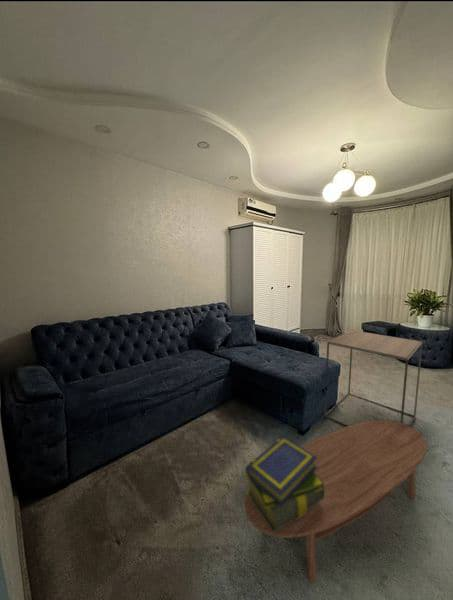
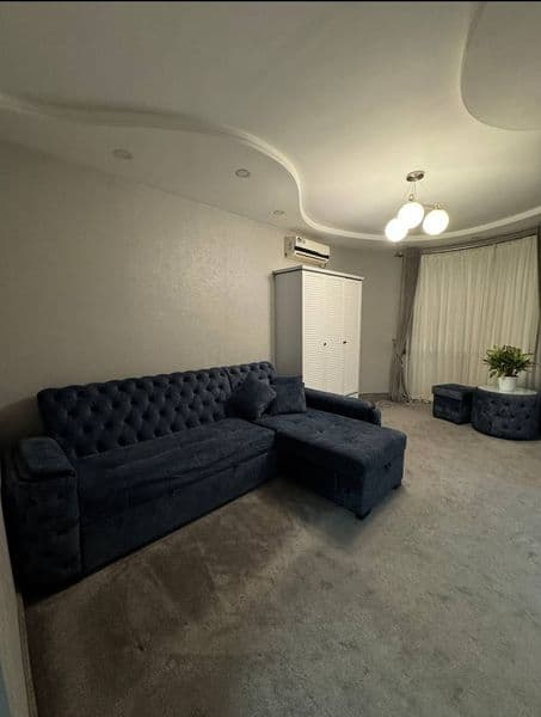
- coffee table [244,419,427,584]
- side table [323,329,424,427]
- stack of books [245,435,325,533]
